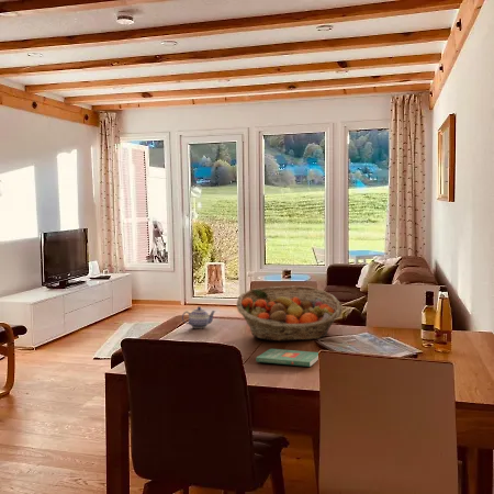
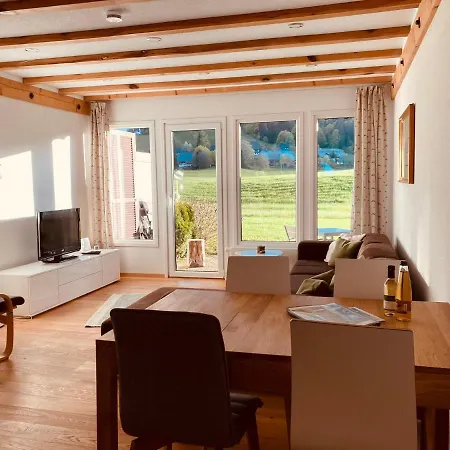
- book [255,348,319,368]
- fruit basket [235,285,344,343]
- teapot [181,305,216,329]
